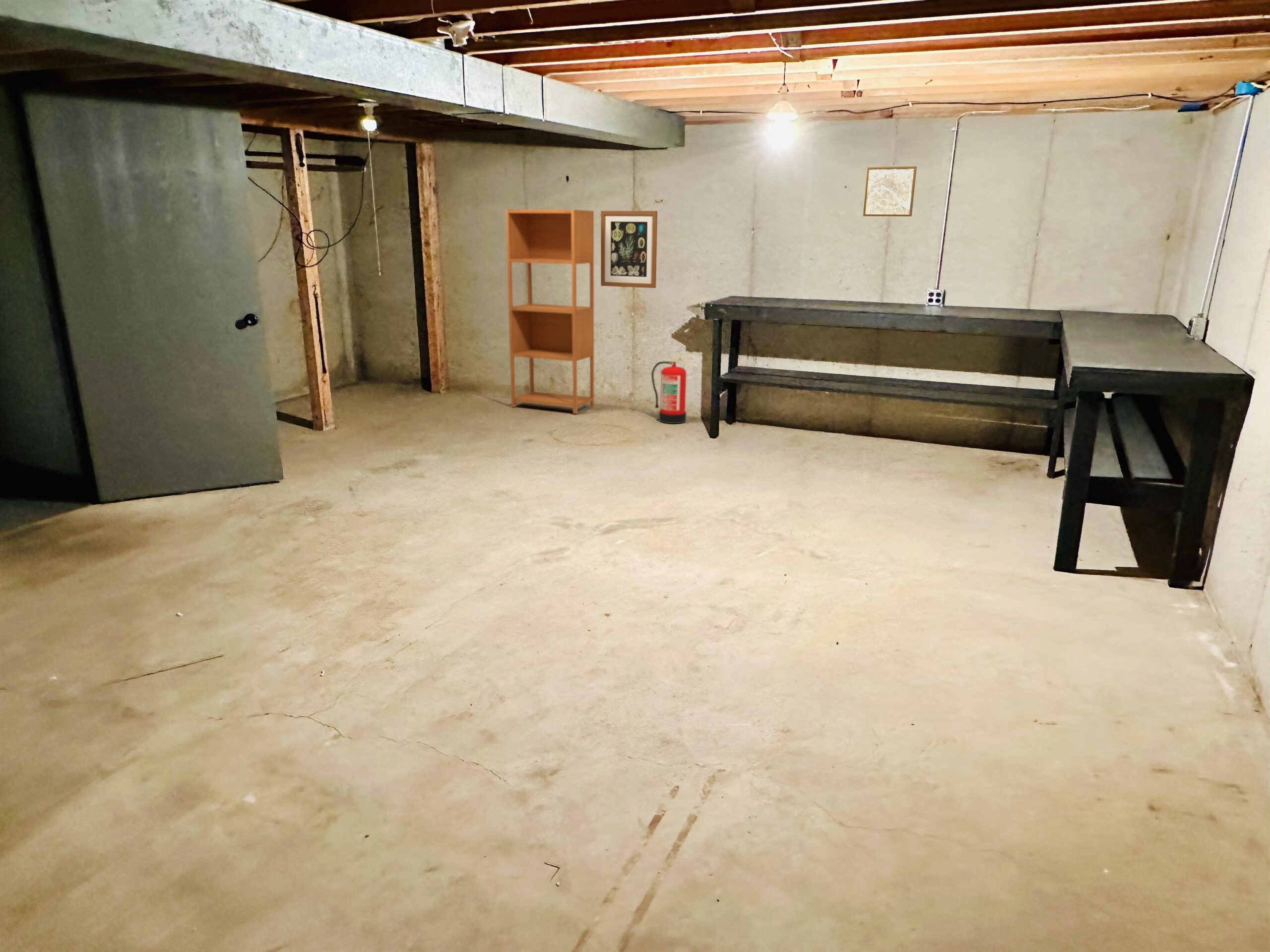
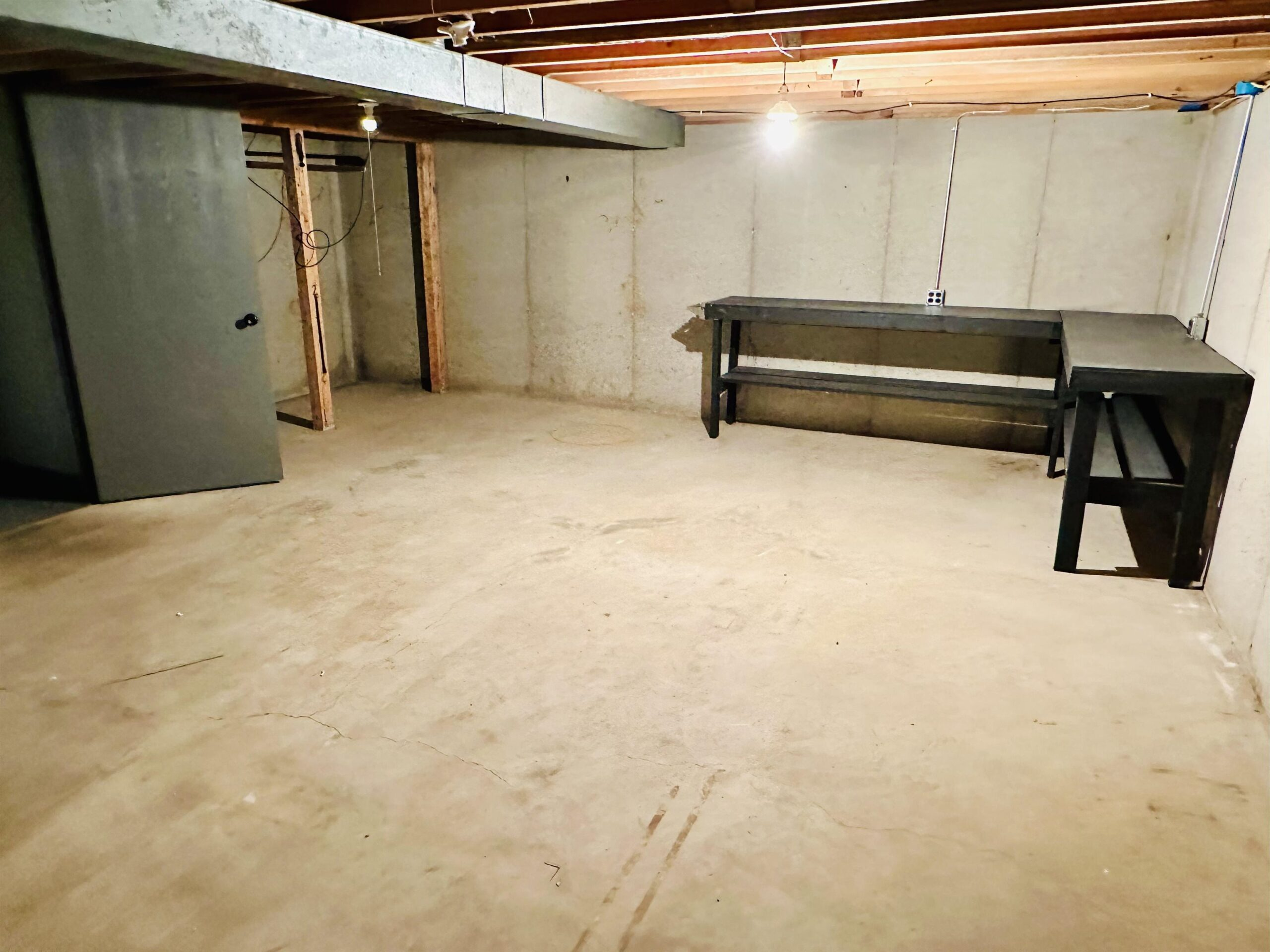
- wall art [863,166,917,217]
- bookcase [505,209,595,415]
- wall art [600,210,658,289]
- fire extinguisher [651,355,698,424]
